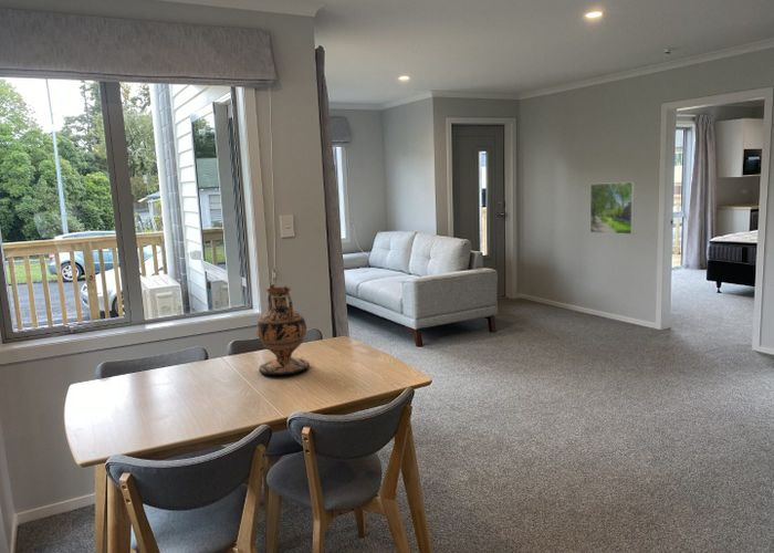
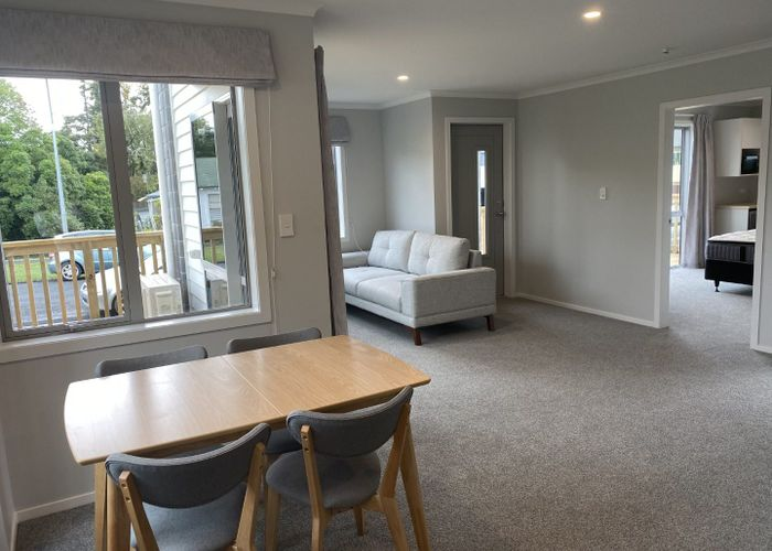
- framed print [589,180,636,236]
- vase [255,283,311,376]
